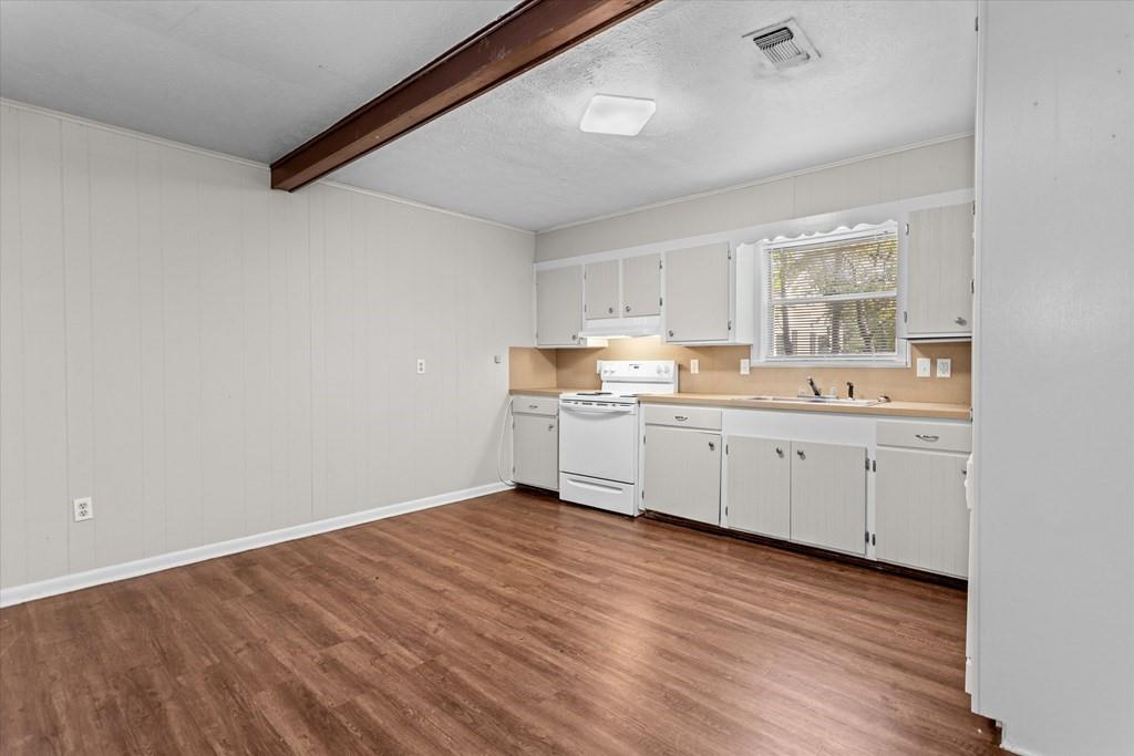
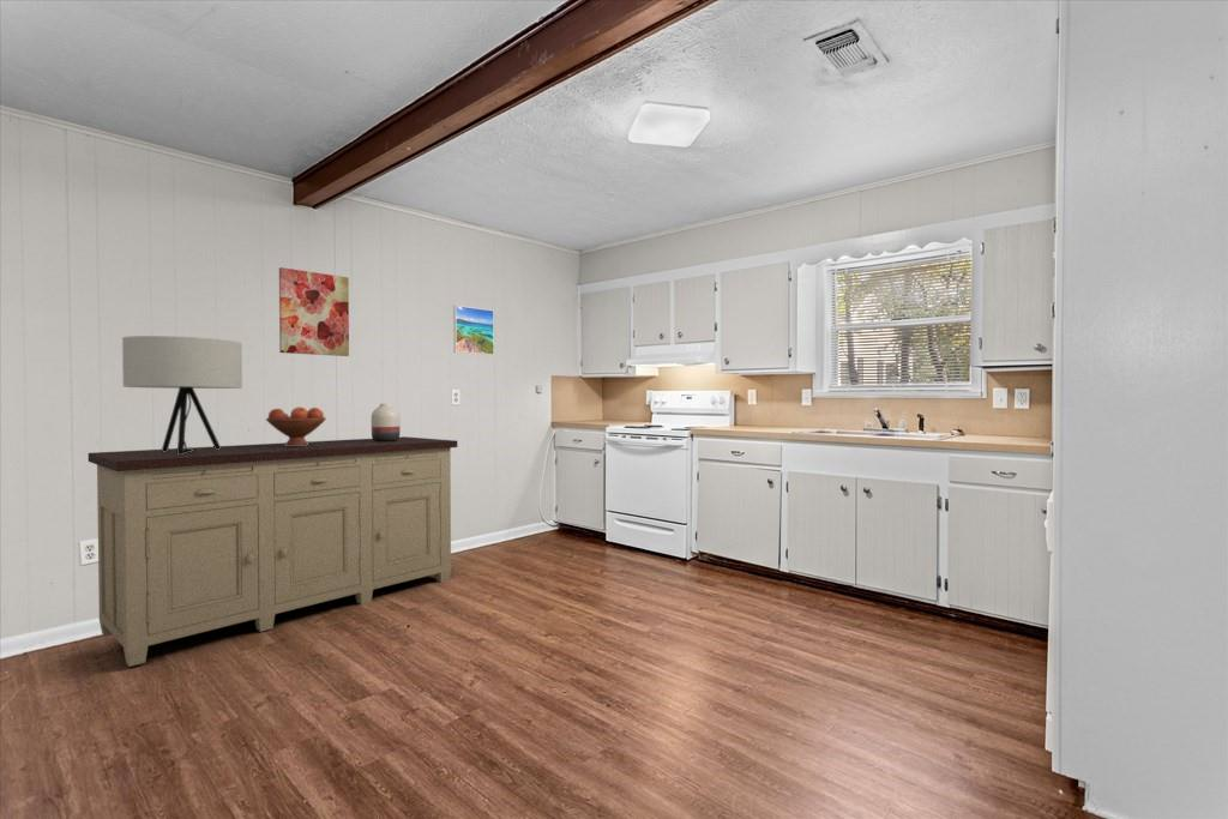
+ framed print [452,305,495,356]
+ fruit bowl [265,405,327,446]
+ vase [371,403,402,441]
+ sideboard [88,435,458,668]
+ table lamp [121,335,243,454]
+ wall art [278,266,350,357]
